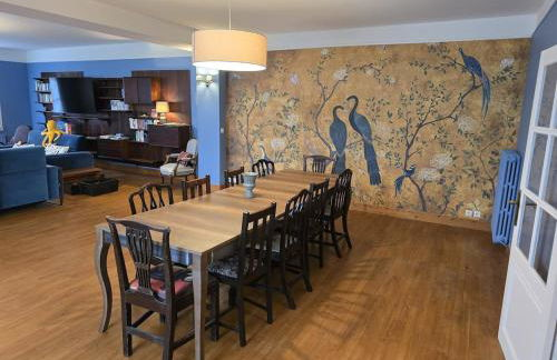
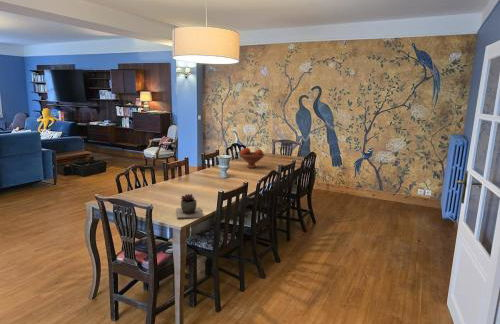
+ fruit bowl [238,147,266,169]
+ succulent plant [176,193,204,220]
